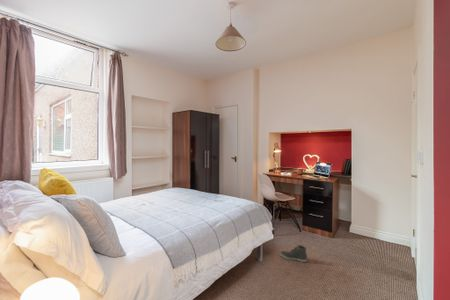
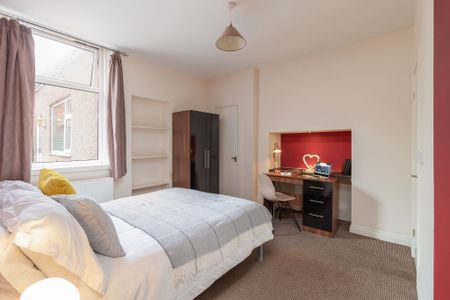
- sneaker [279,244,308,263]
